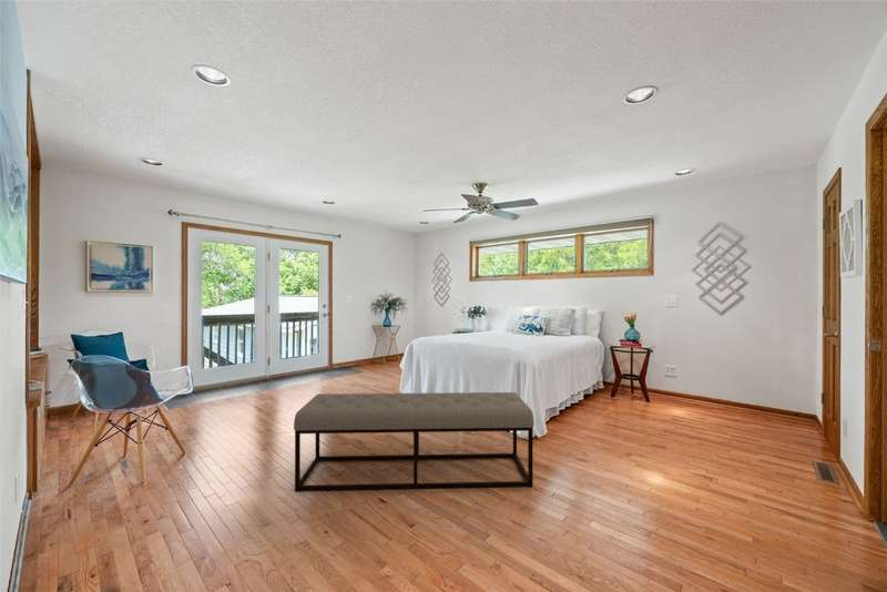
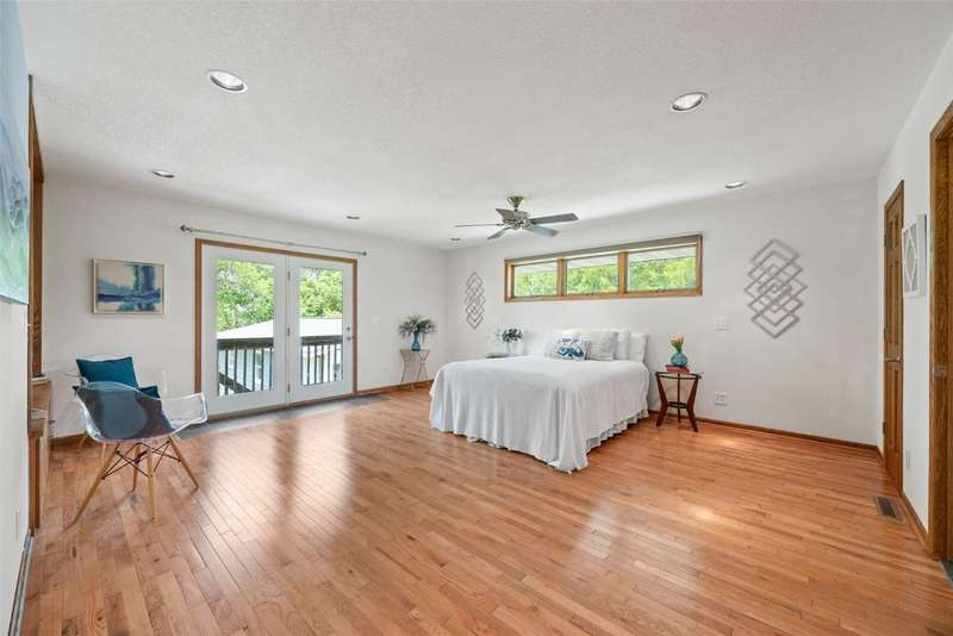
- bench [293,391,536,492]
